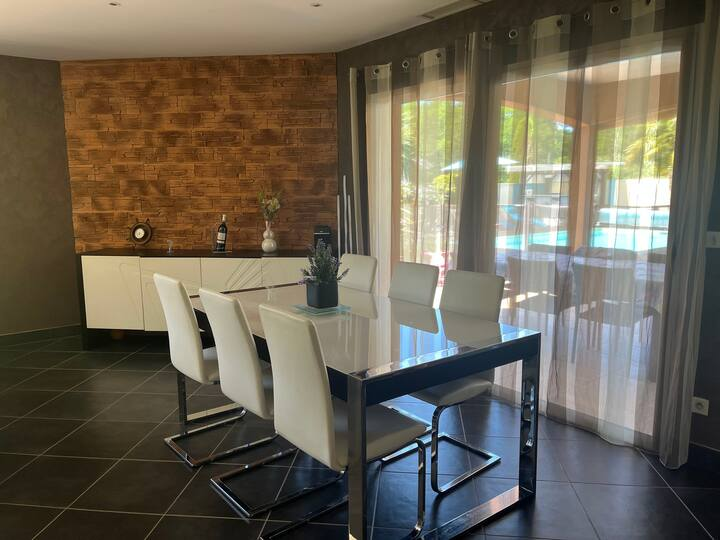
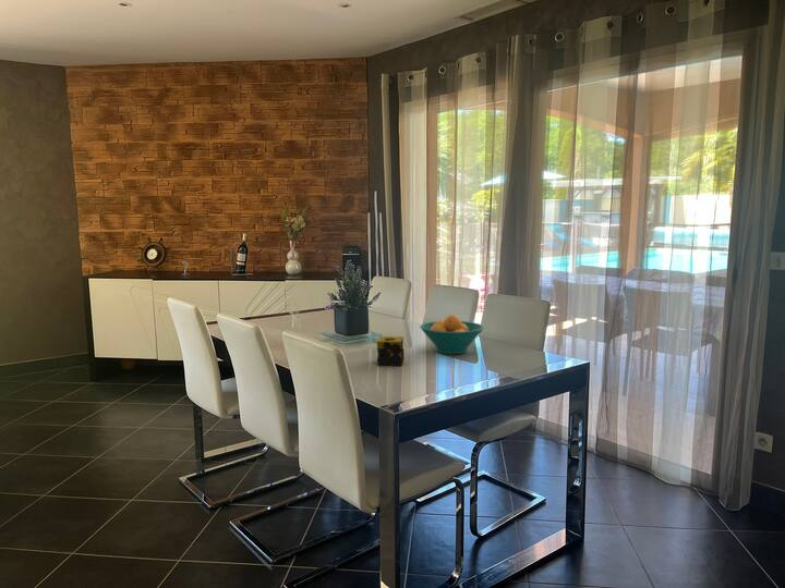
+ candle [376,335,406,367]
+ fruit bowl [419,314,485,355]
